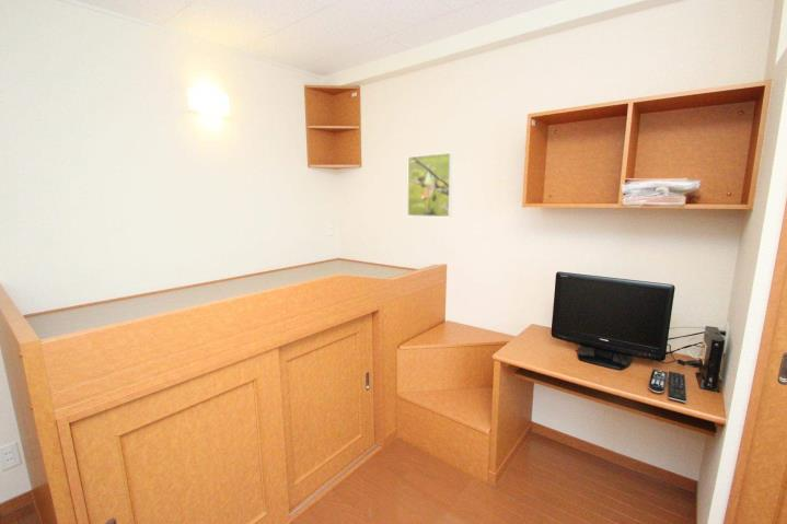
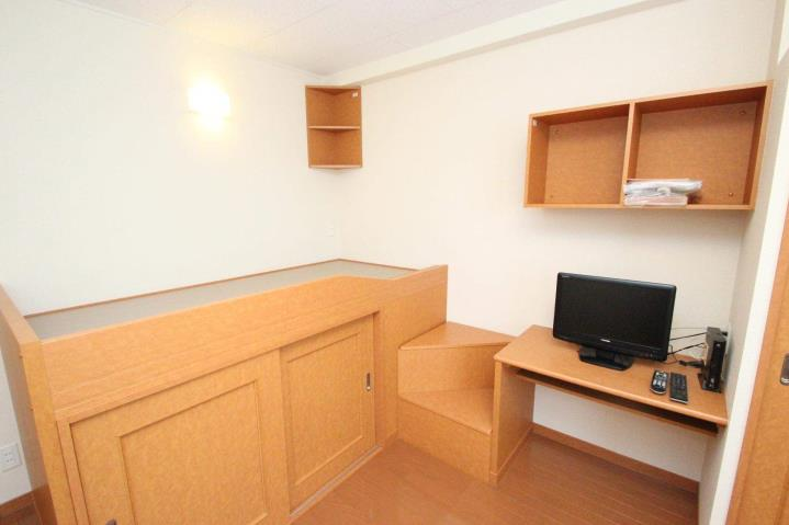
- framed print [406,152,454,218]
